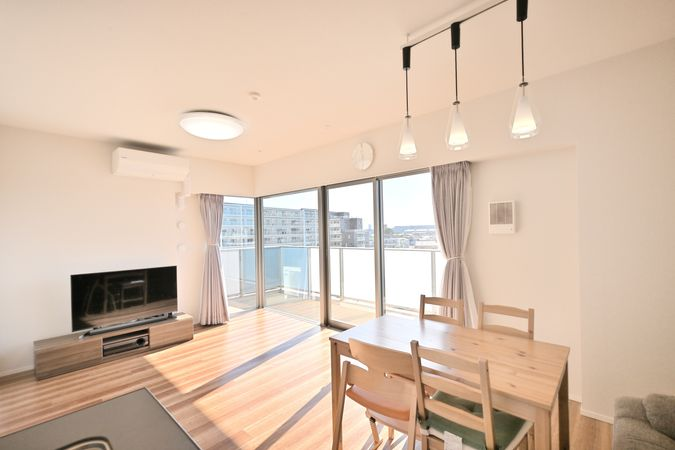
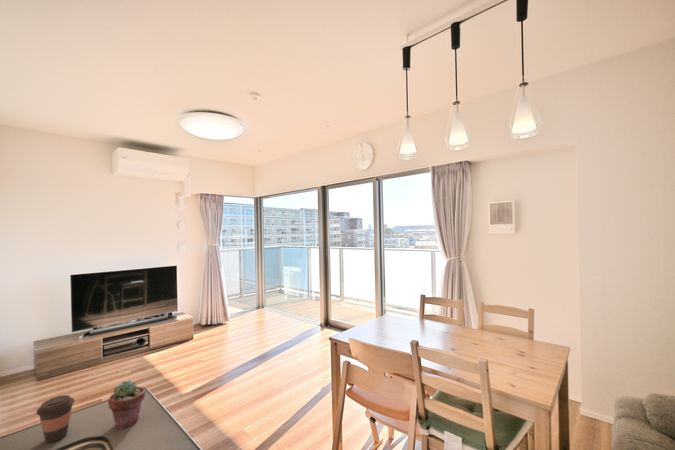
+ potted succulent [107,379,147,431]
+ coffee cup [35,394,76,444]
